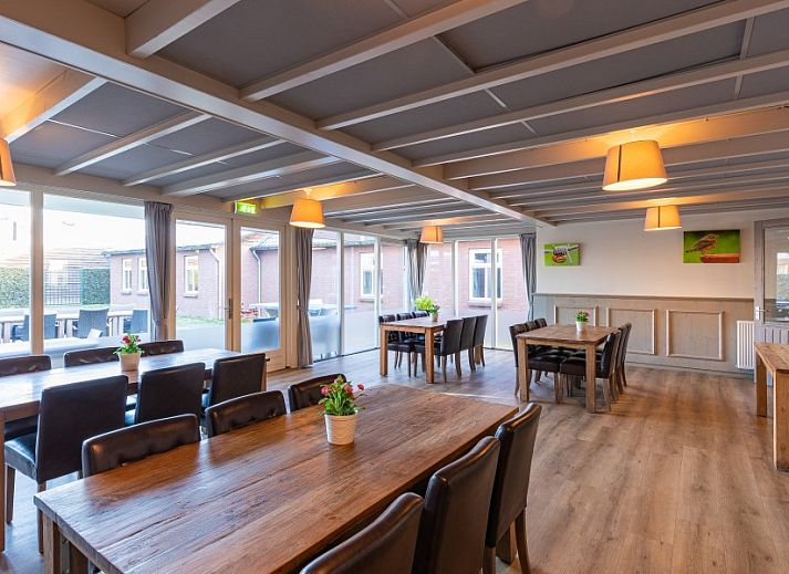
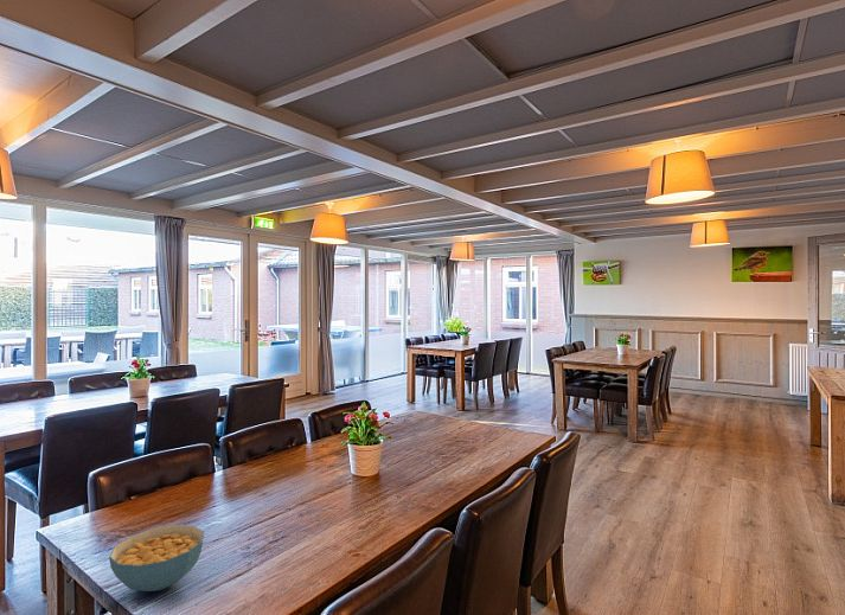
+ cereal bowl [108,524,205,592]
